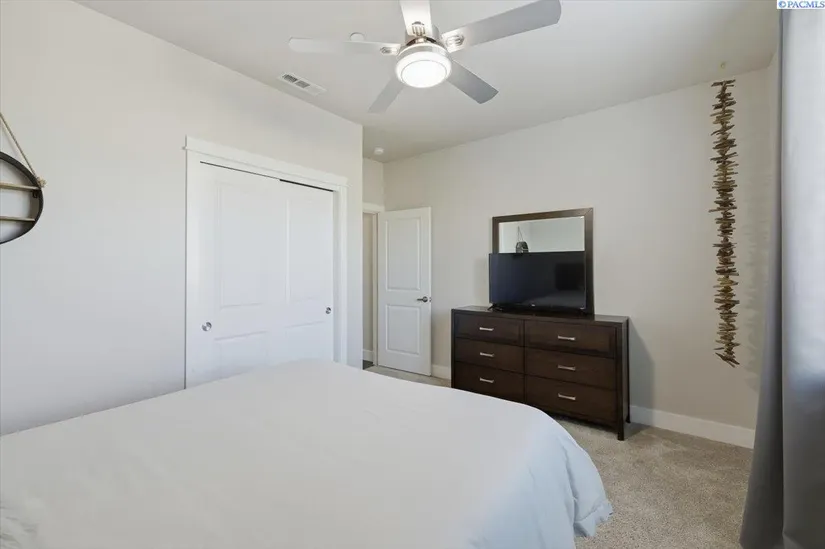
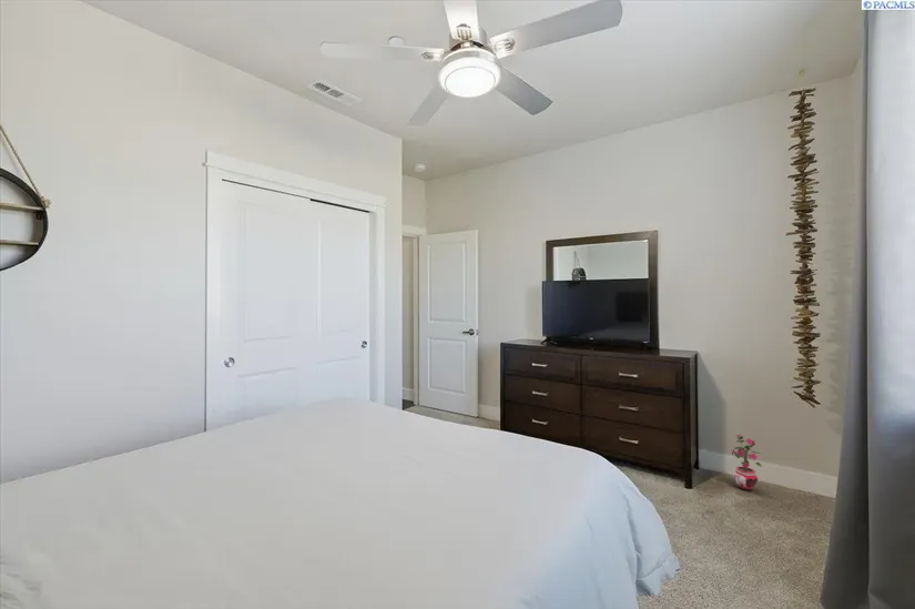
+ potted plant [730,433,763,491]
